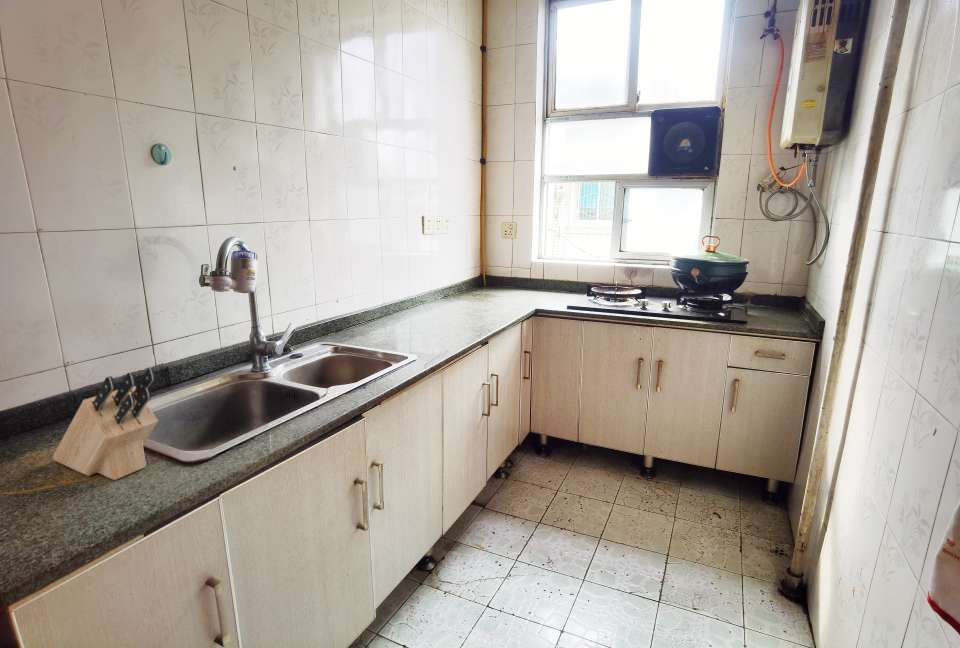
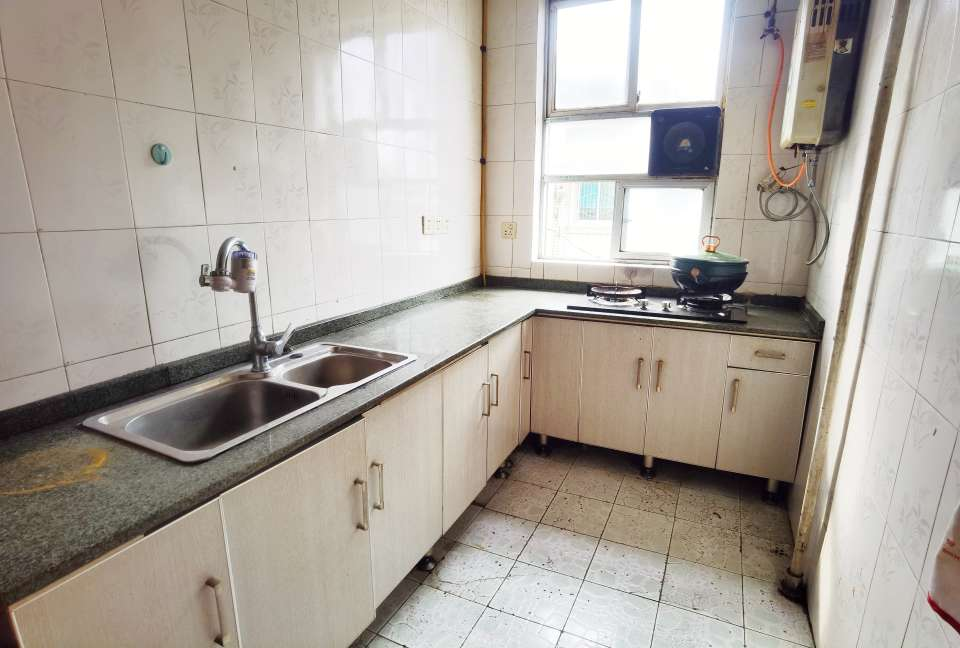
- knife block [52,367,159,481]
